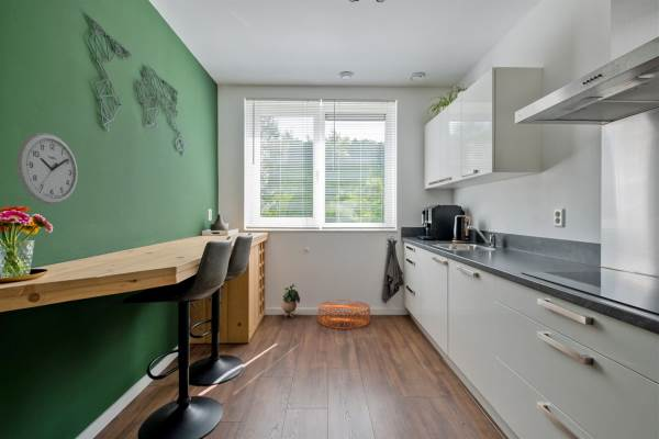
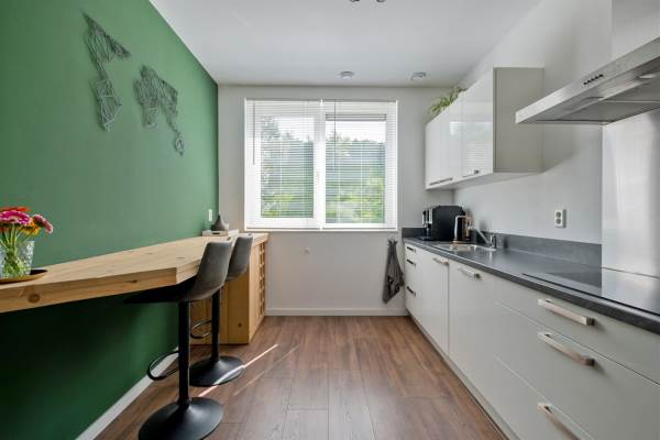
- wall clock [15,132,79,205]
- basket [317,301,371,329]
- potted plant [281,283,301,318]
